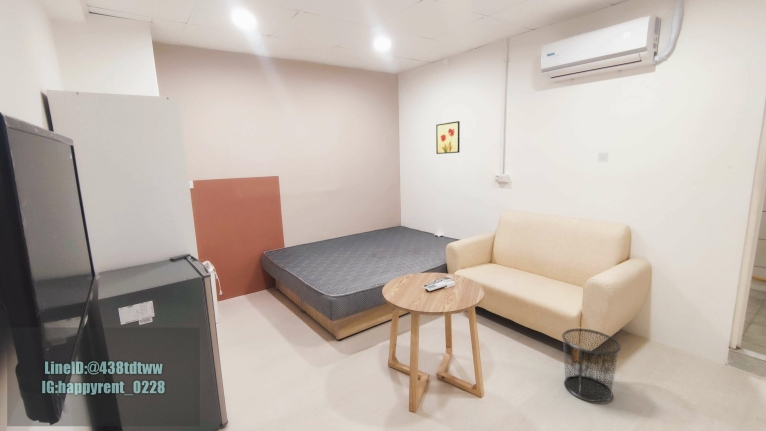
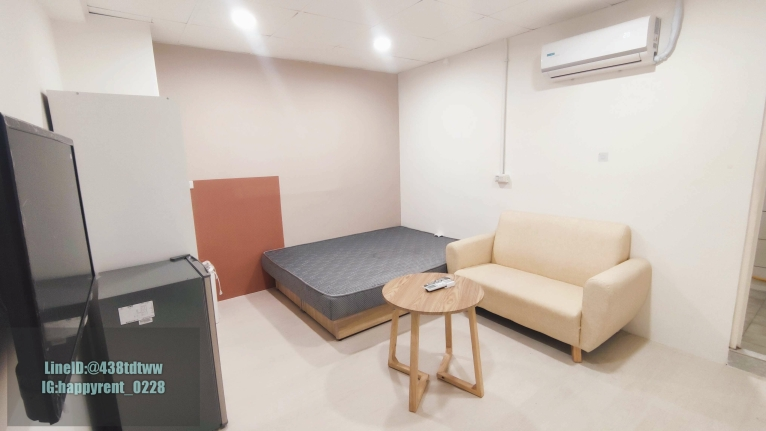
- waste bin [561,328,622,403]
- wall art [435,120,461,155]
